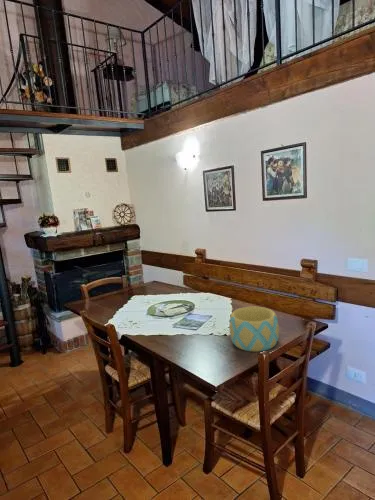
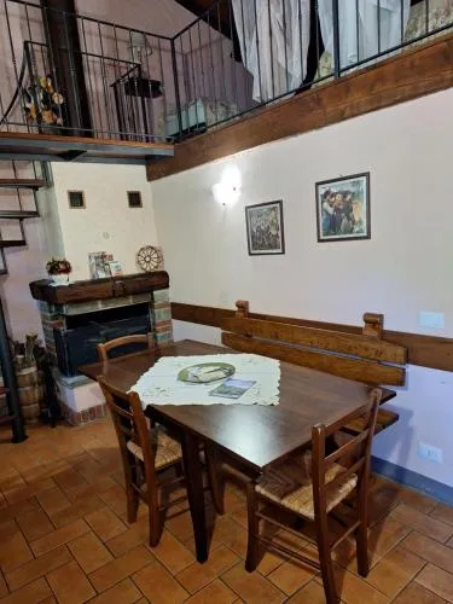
- bowl [228,306,280,353]
